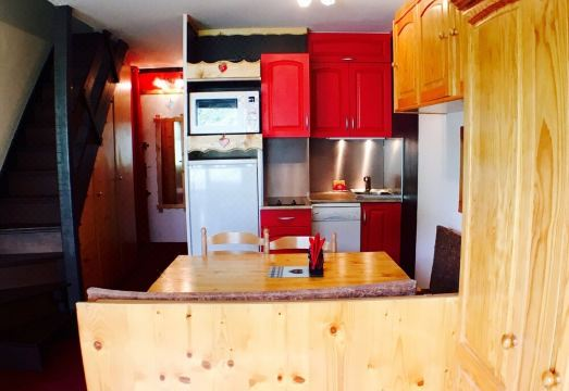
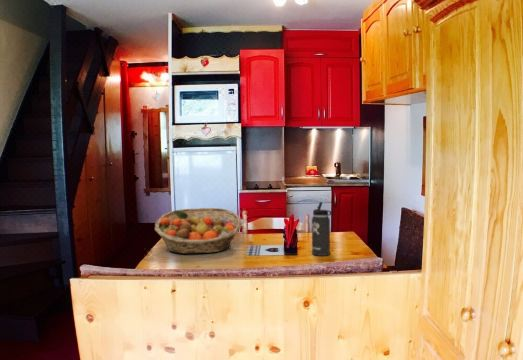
+ thermos bottle [311,201,333,257]
+ fruit basket [154,207,243,255]
